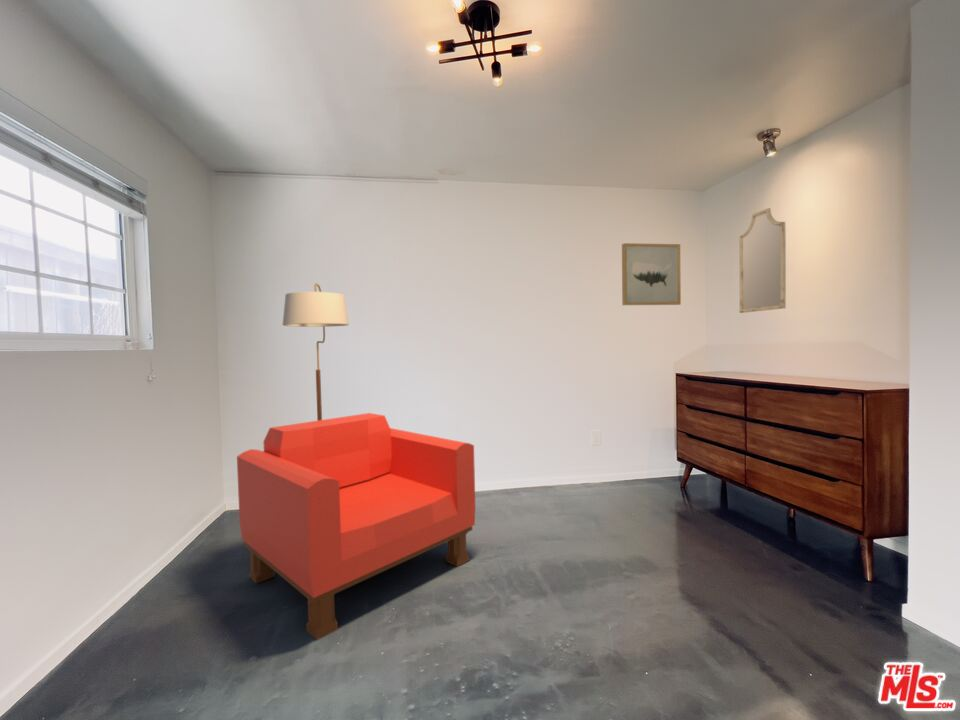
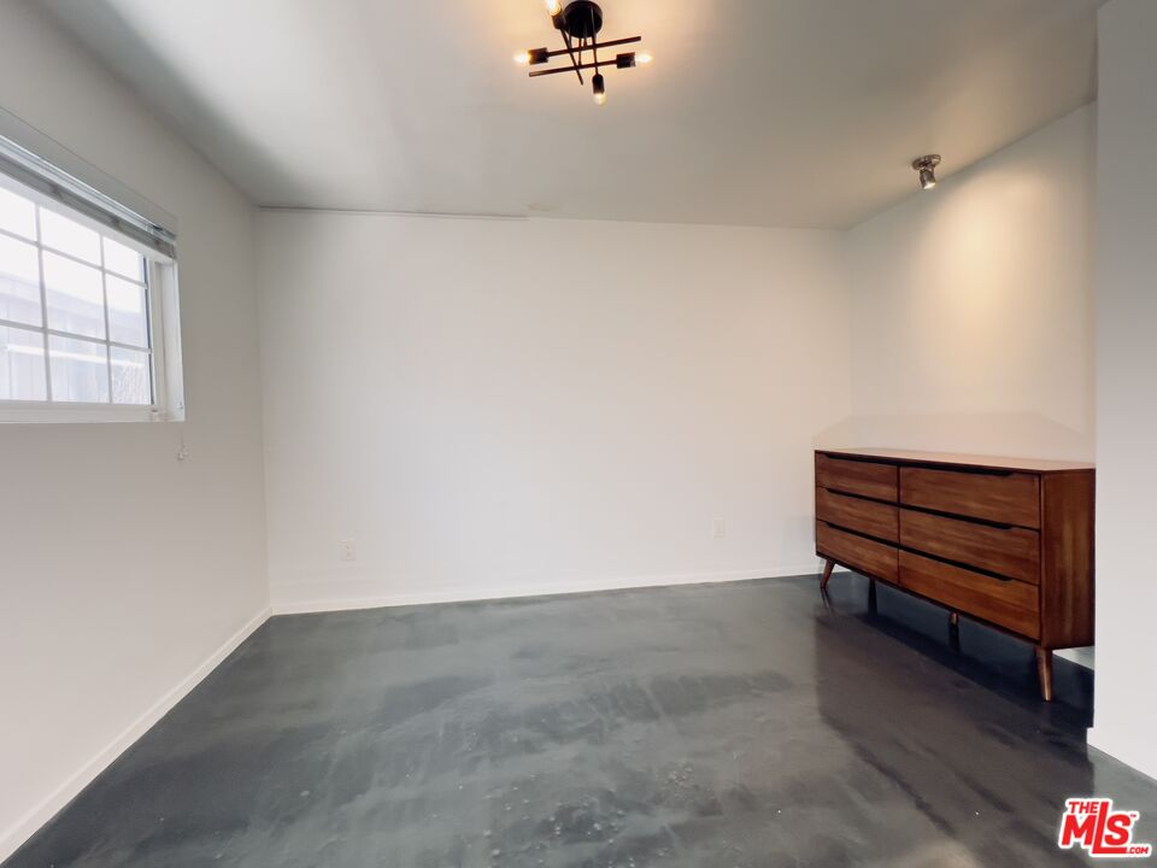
- home mirror [738,207,787,314]
- armchair [236,412,476,641]
- floor lamp [282,282,350,421]
- wall art [621,242,682,306]
